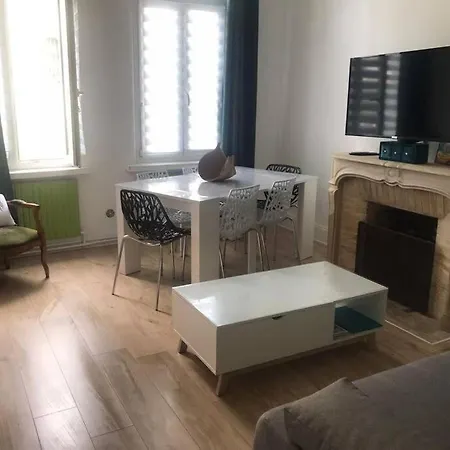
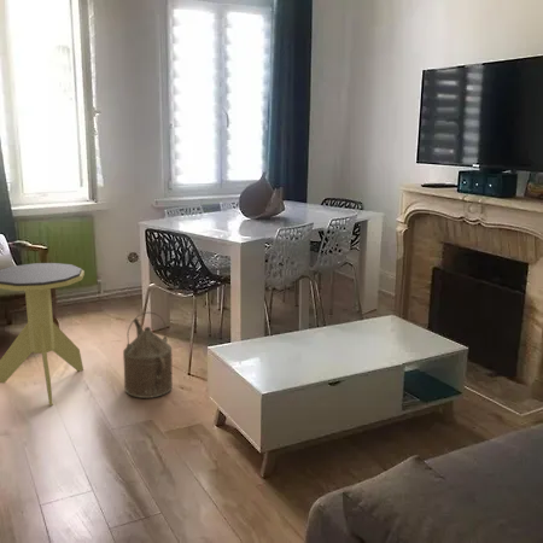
+ side table [0,262,86,407]
+ watering can [122,311,174,399]
